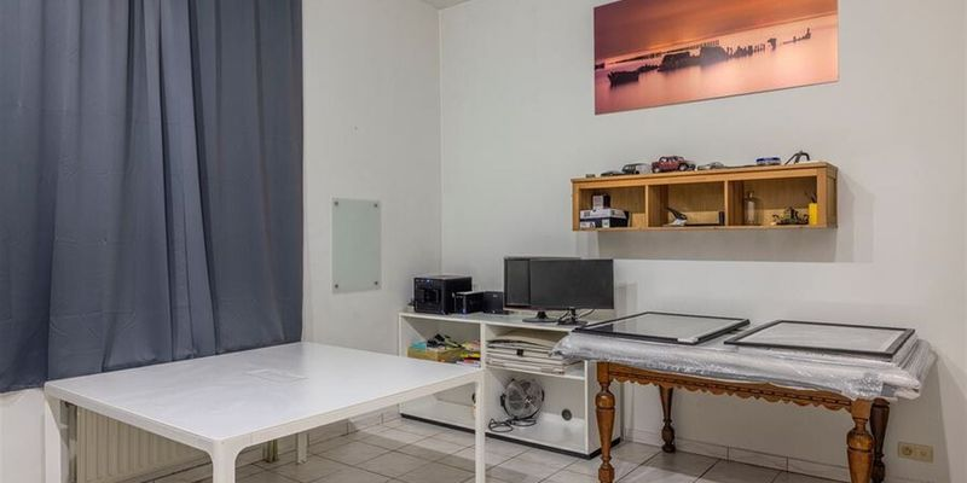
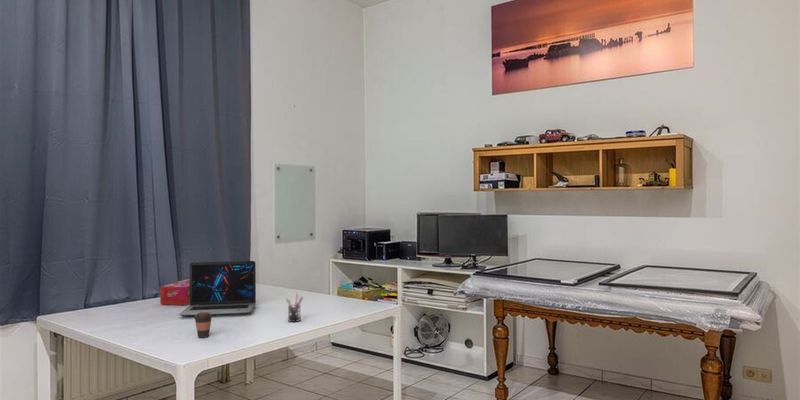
+ tissue box [159,278,190,306]
+ laptop [179,260,257,317]
+ coffee cup [193,312,214,339]
+ pen holder [285,293,304,323]
